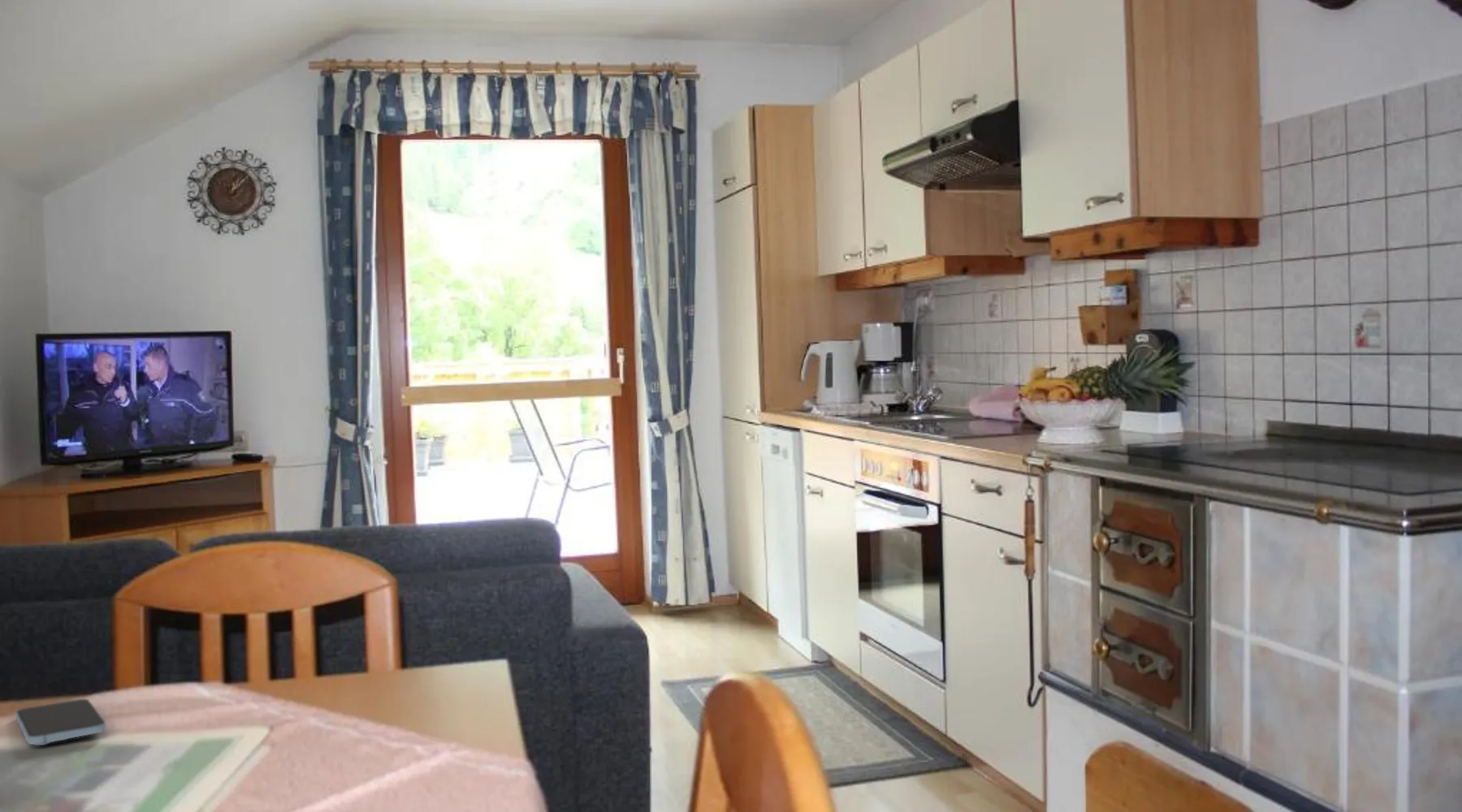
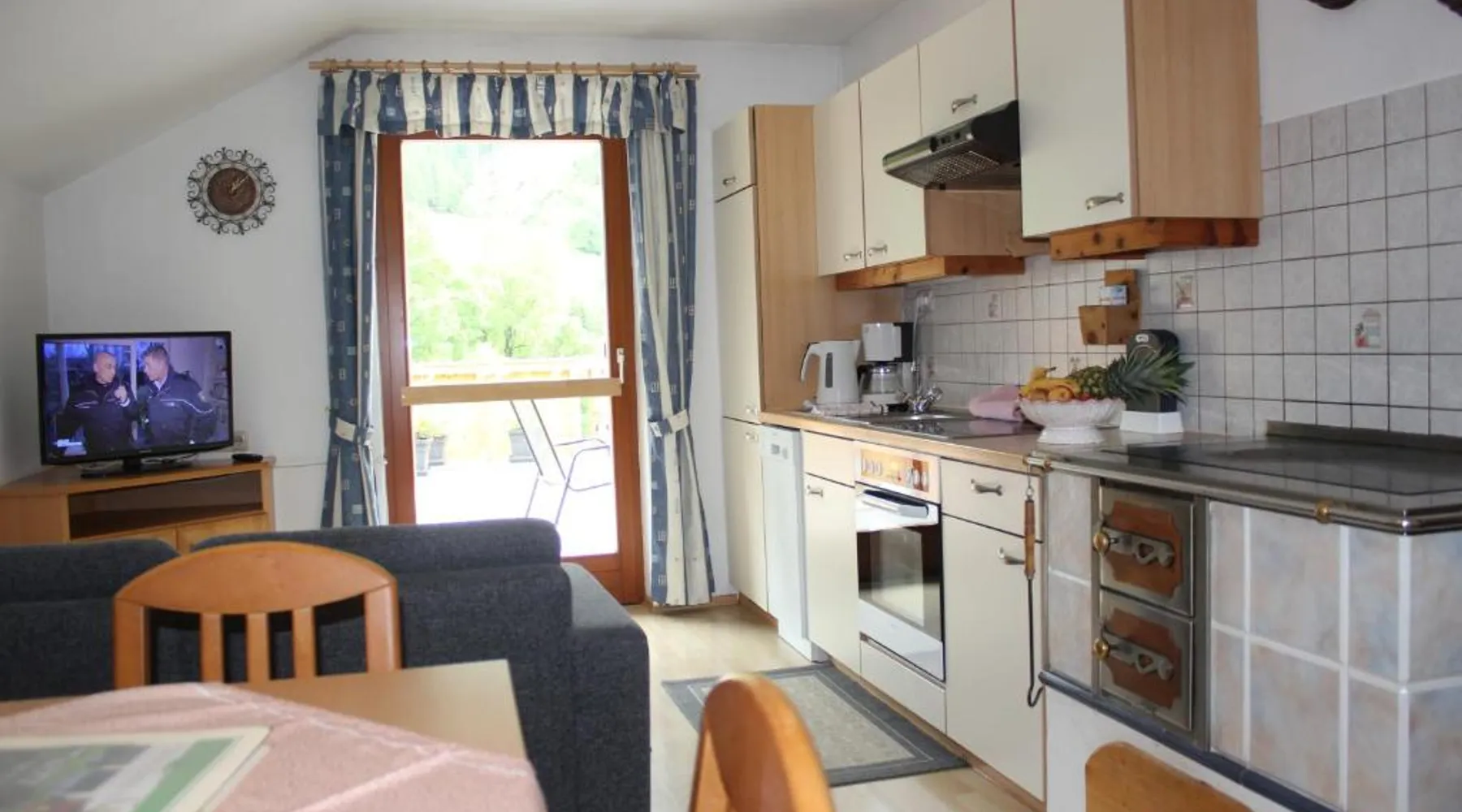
- smartphone [15,698,107,746]
